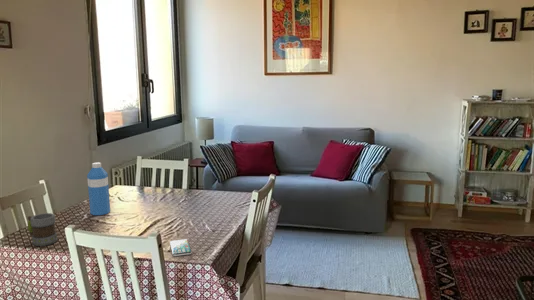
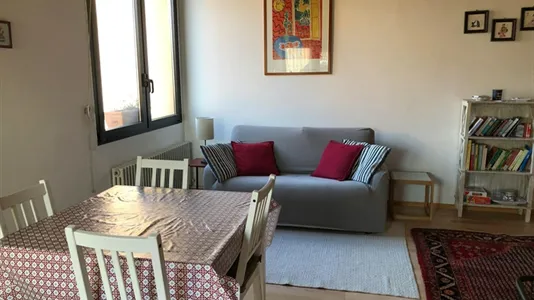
- water bottle [86,161,111,216]
- mug [27,212,58,247]
- smartphone [169,238,193,257]
